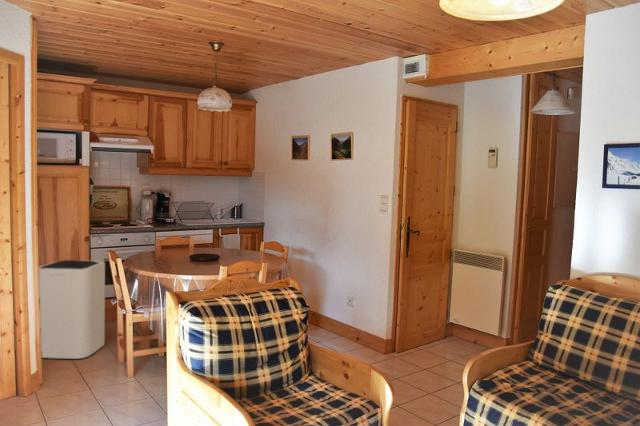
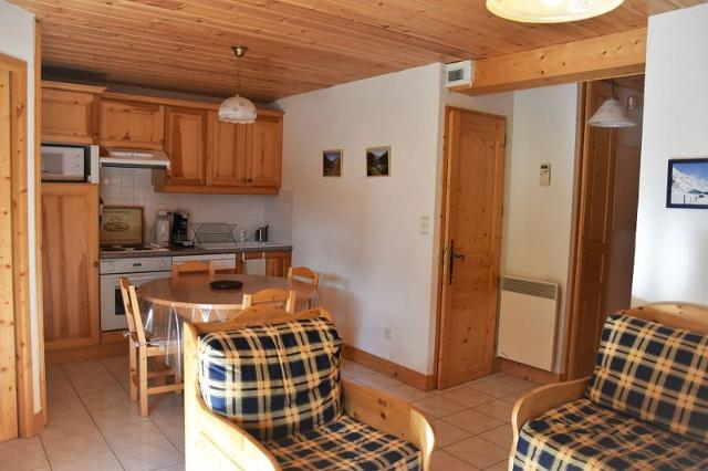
- trash can [38,259,106,360]
